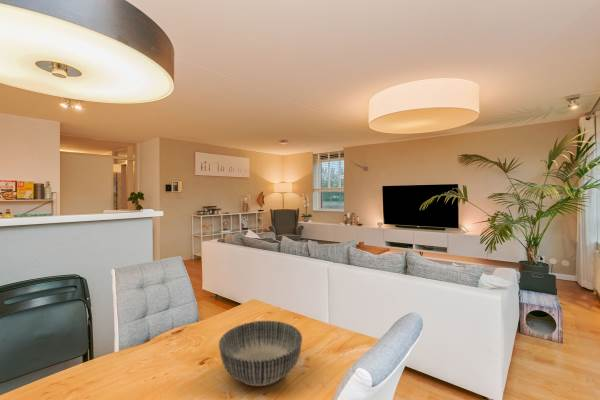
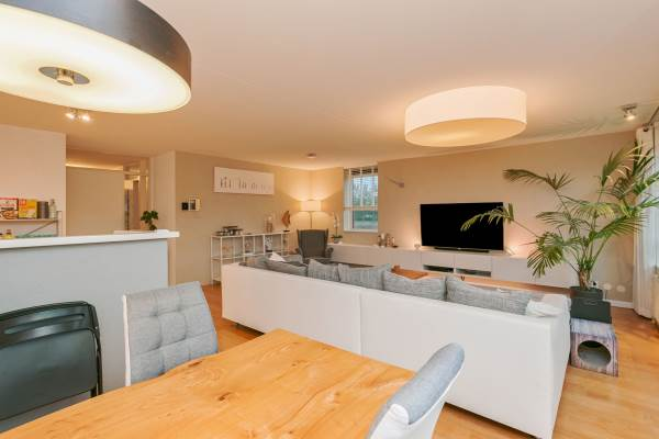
- bowl [218,320,303,387]
